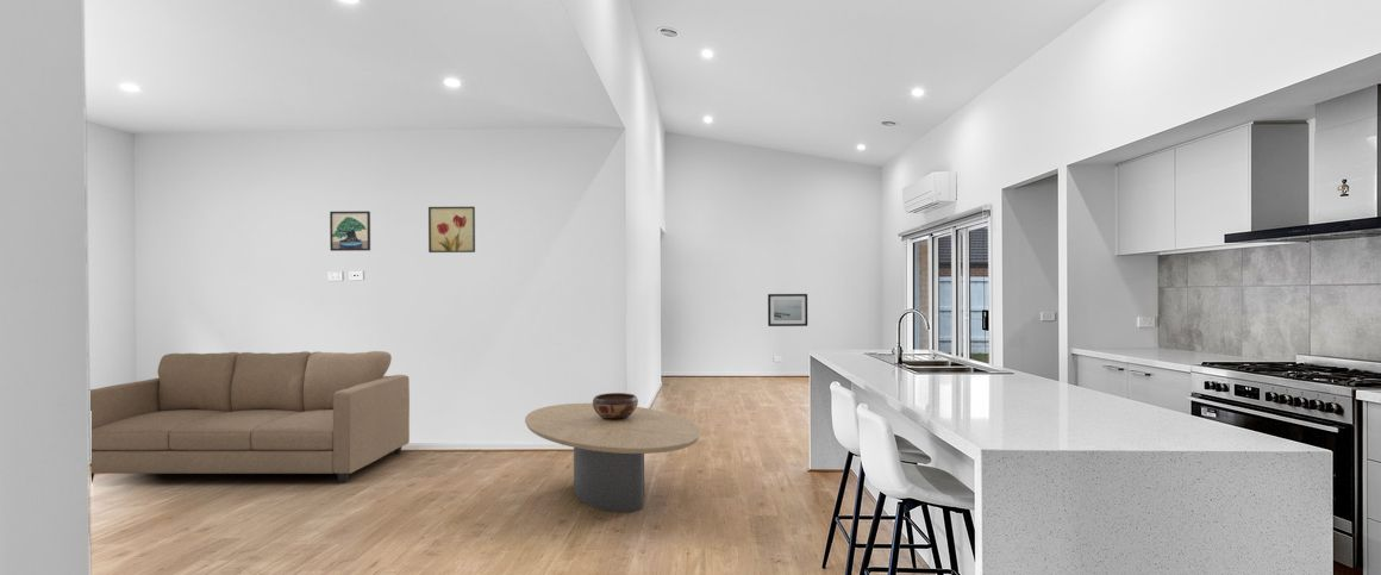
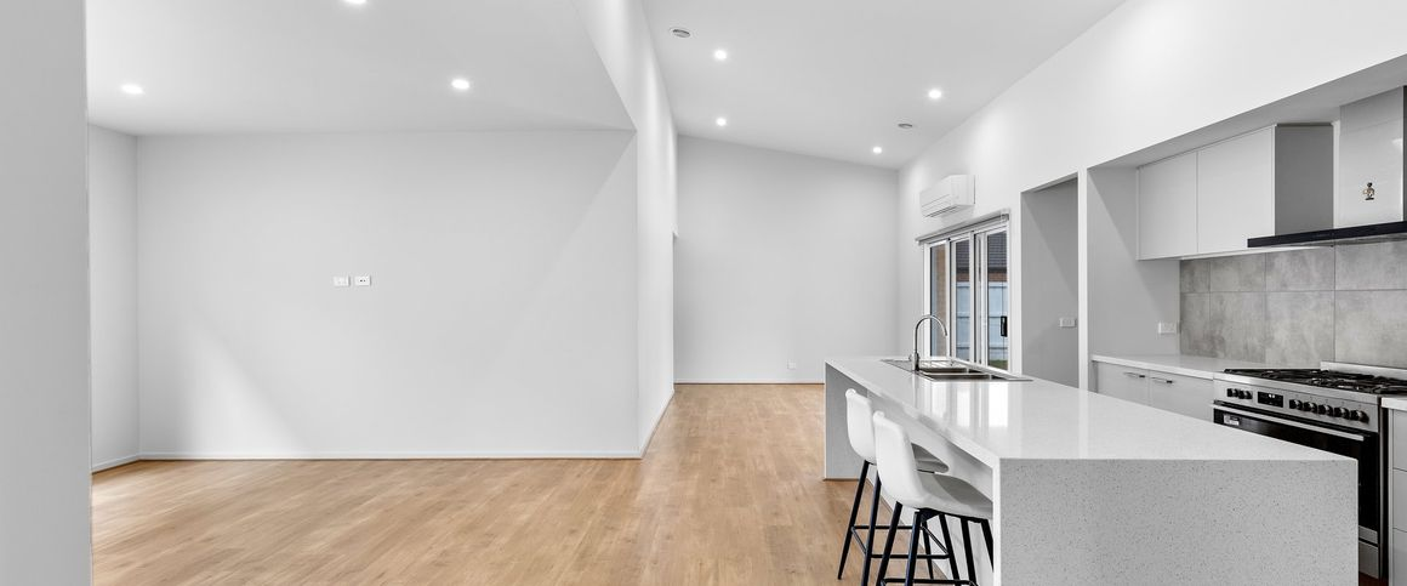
- coffee table [524,402,701,513]
- sofa [89,350,411,485]
- wall art [767,293,808,327]
- decorative bowl [592,392,639,419]
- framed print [329,210,371,252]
- wall art [427,206,476,254]
